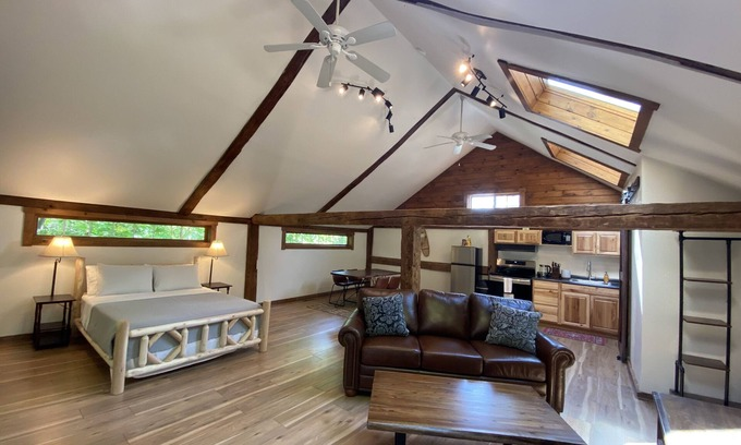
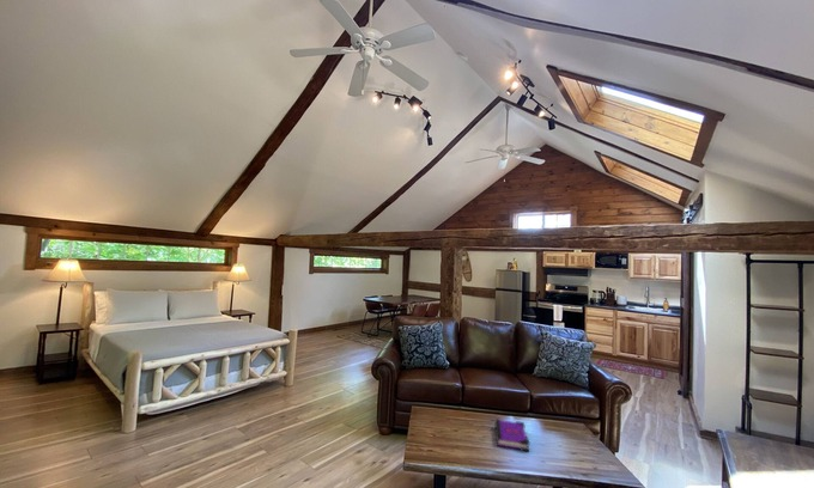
+ board game [494,417,530,453]
